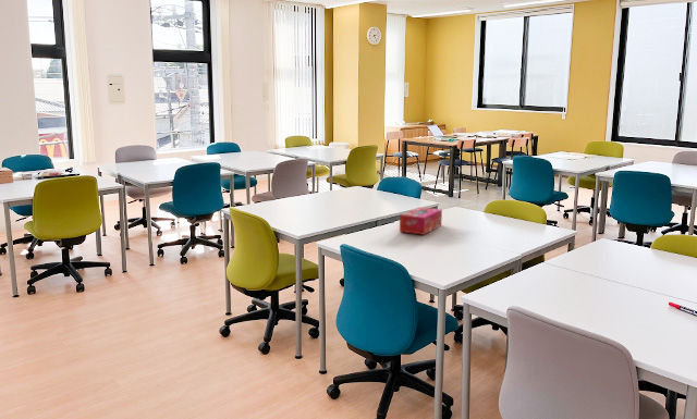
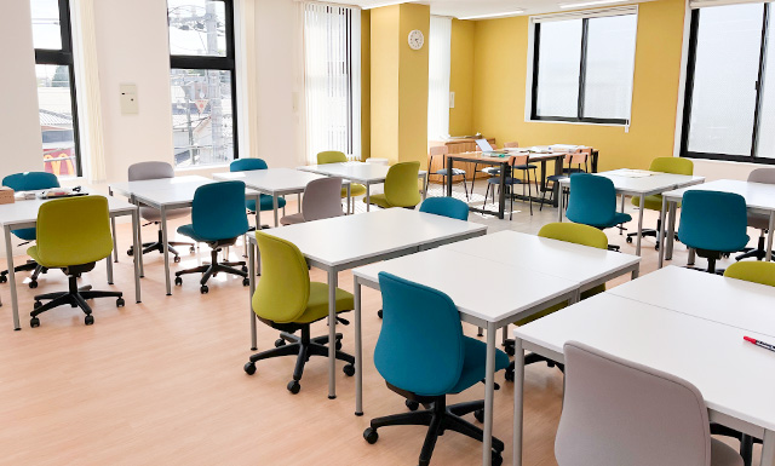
- tissue box [399,207,443,236]
